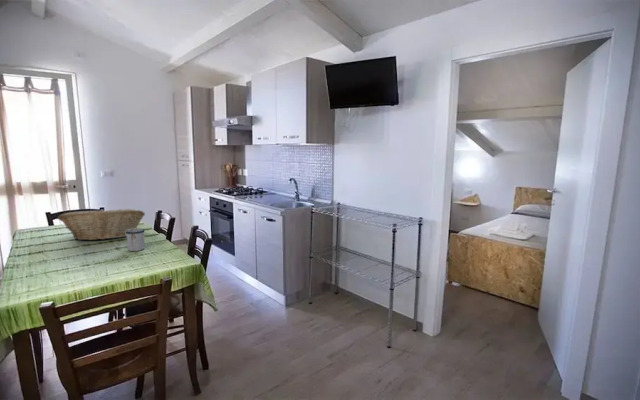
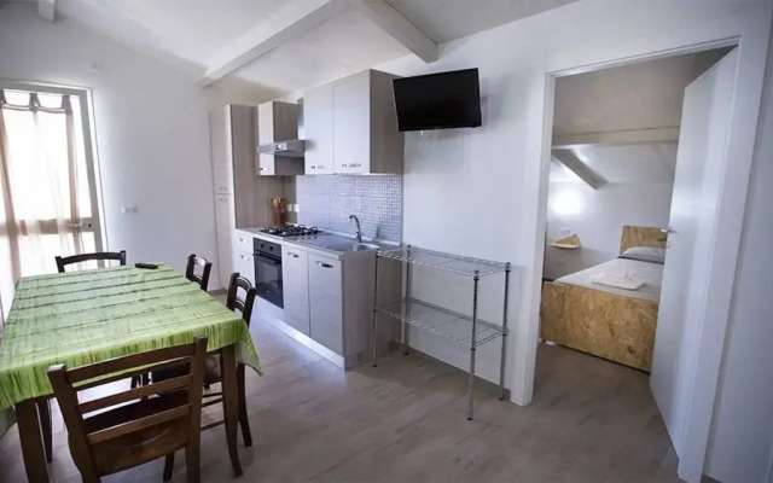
- fruit basket [57,208,146,241]
- mug [126,228,146,252]
